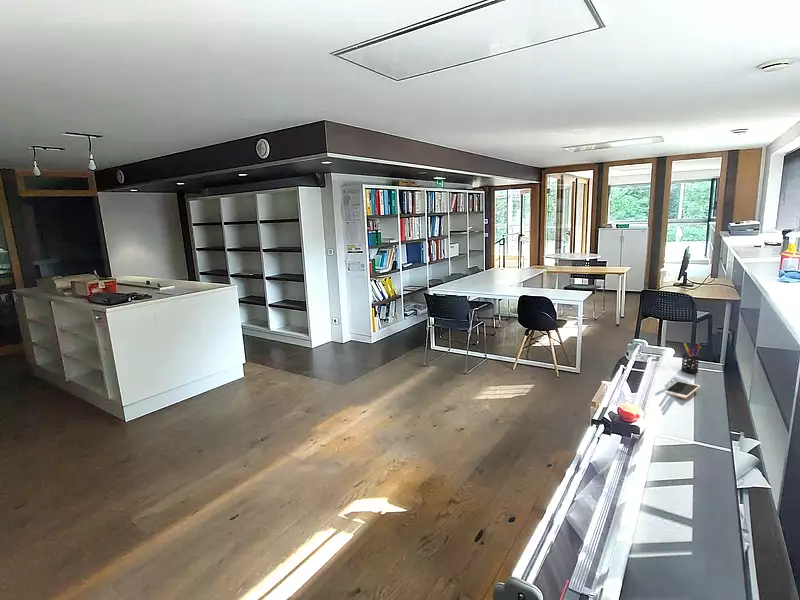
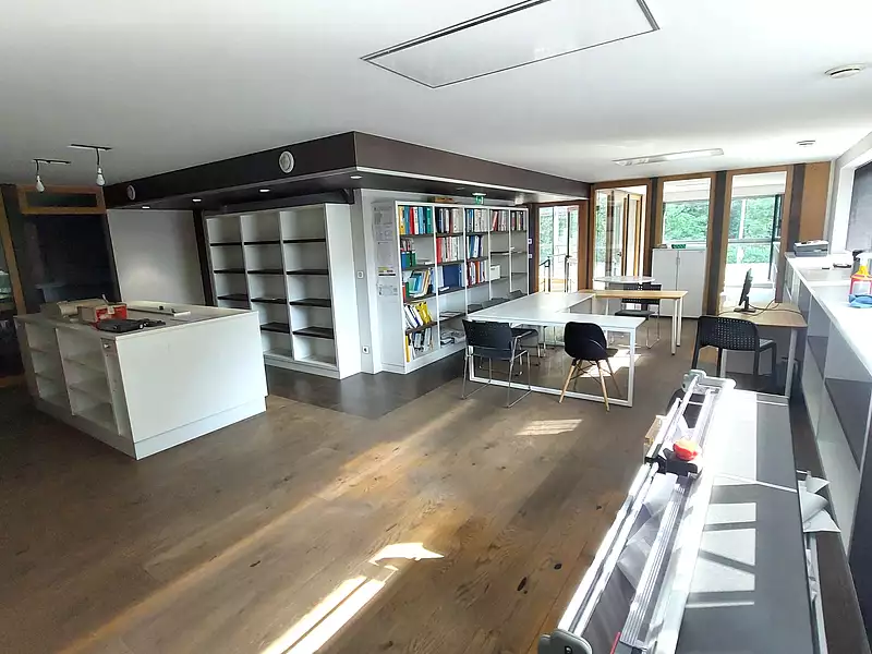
- pen holder [681,342,702,375]
- cell phone [663,380,701,400]
